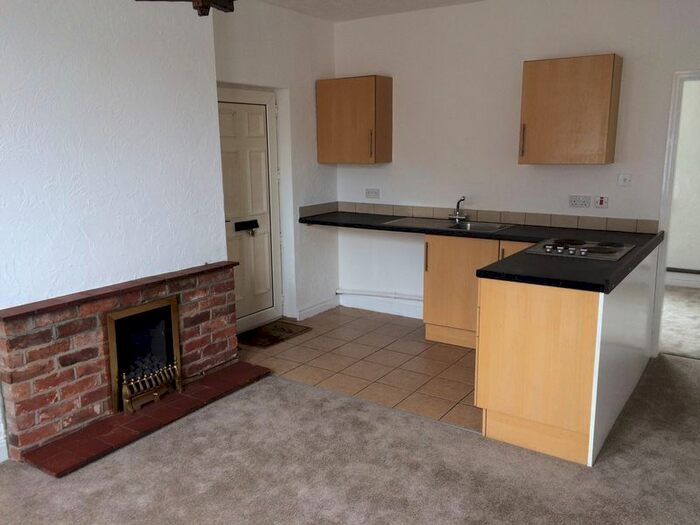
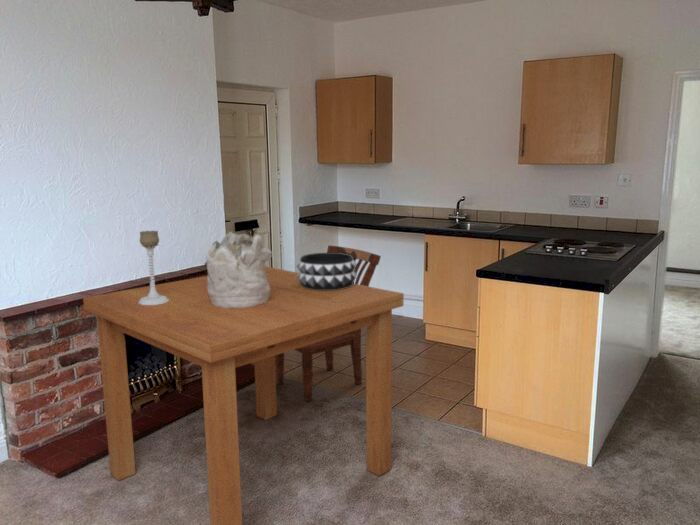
+ candle holder [138,230,169,305]
+ mineral sample [205,231,273,308]
+ dining chair [275,244,382,402]
+ dining table [82,265,405,525]
+ decorative bowl [296,252,358,290]
